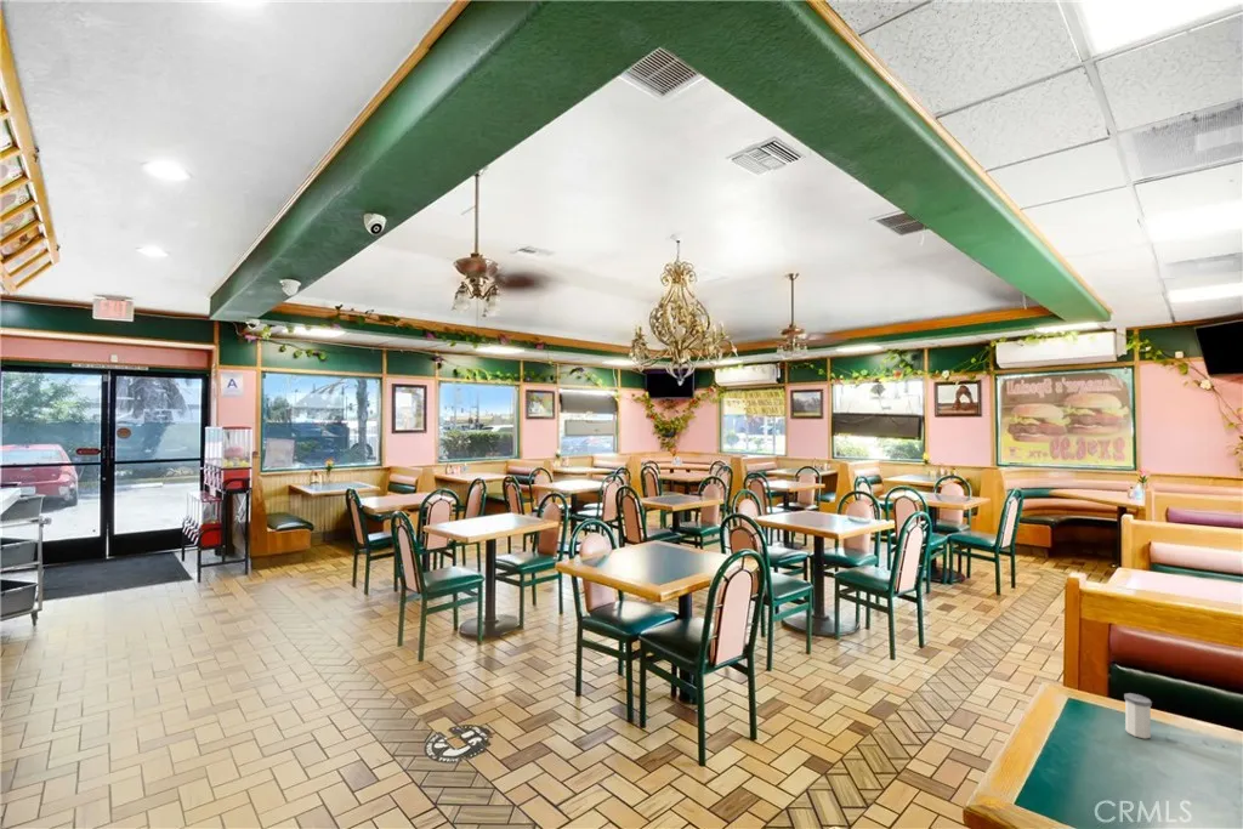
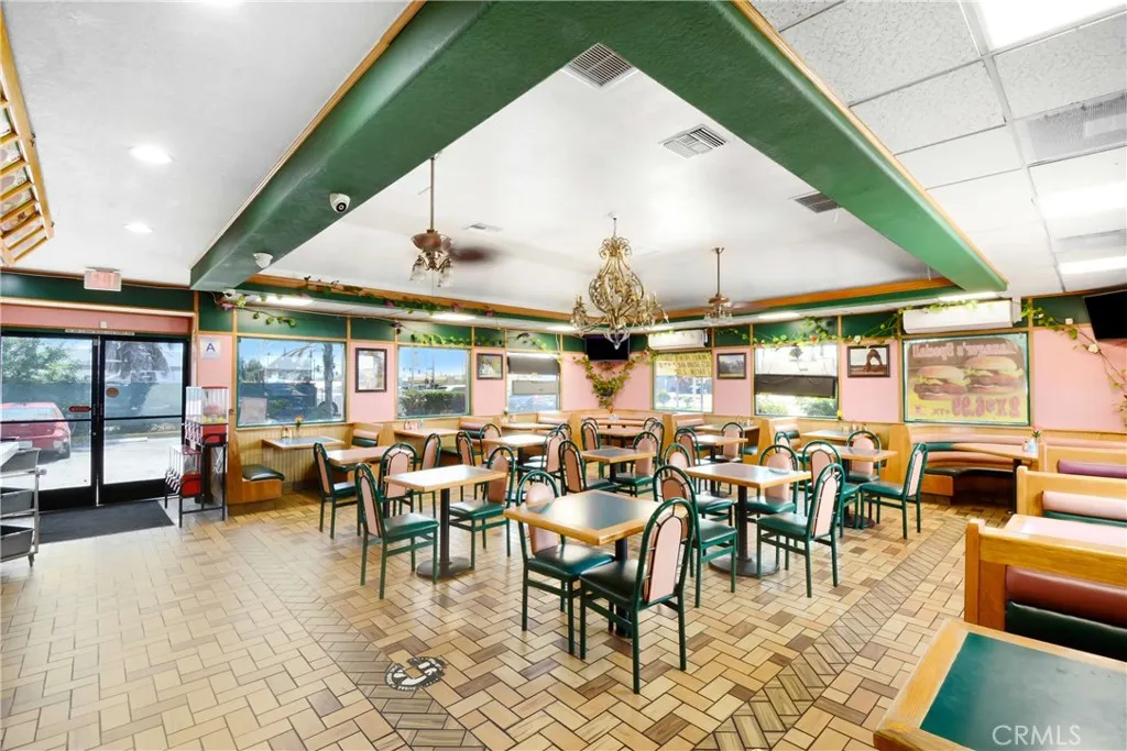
- salt shaker [1123,692,1153,739]
